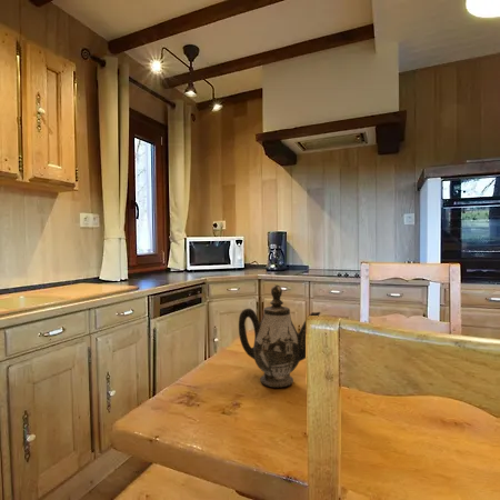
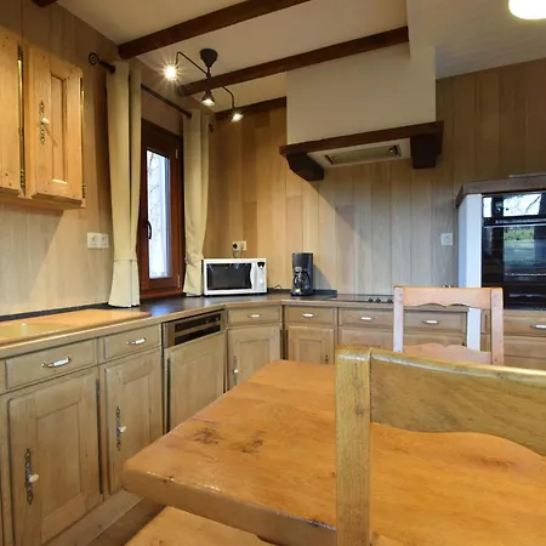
- teapot [238,283,322,389]
